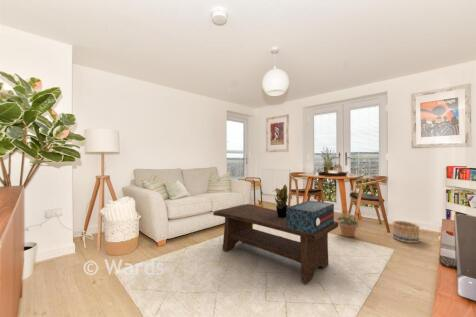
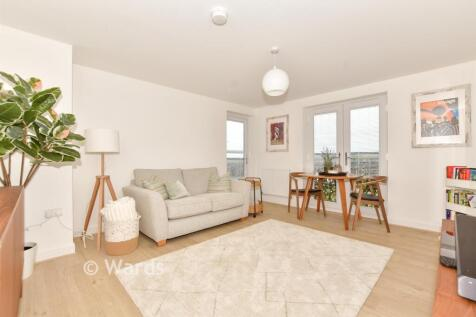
- decorative box [286,200,335,234]
- potted plant [335,209,360,238]
- potted plant [272,184,293,218]
- basket [391,220,421,244]
- coffee table [212,203,339,285]
